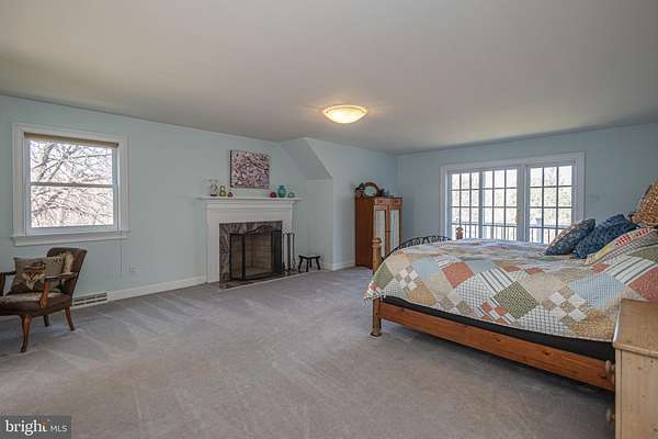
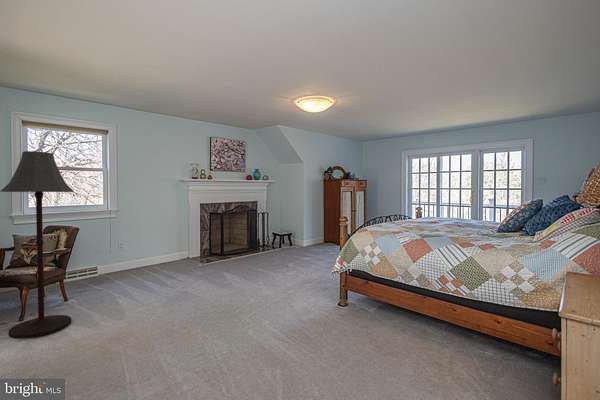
+ floor lamp [0,150,75,340]
